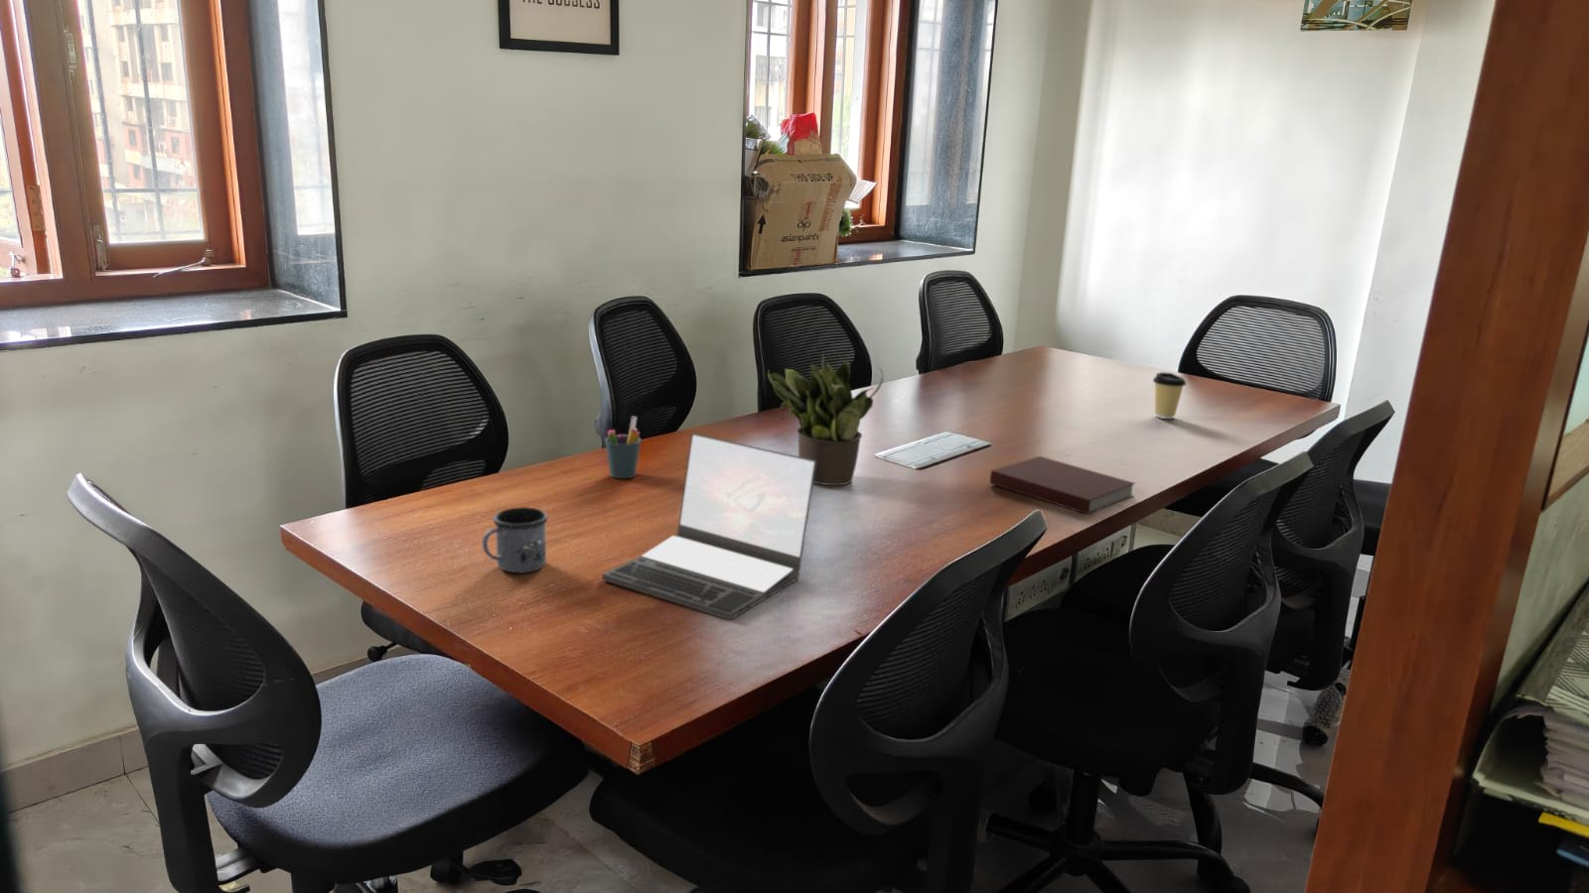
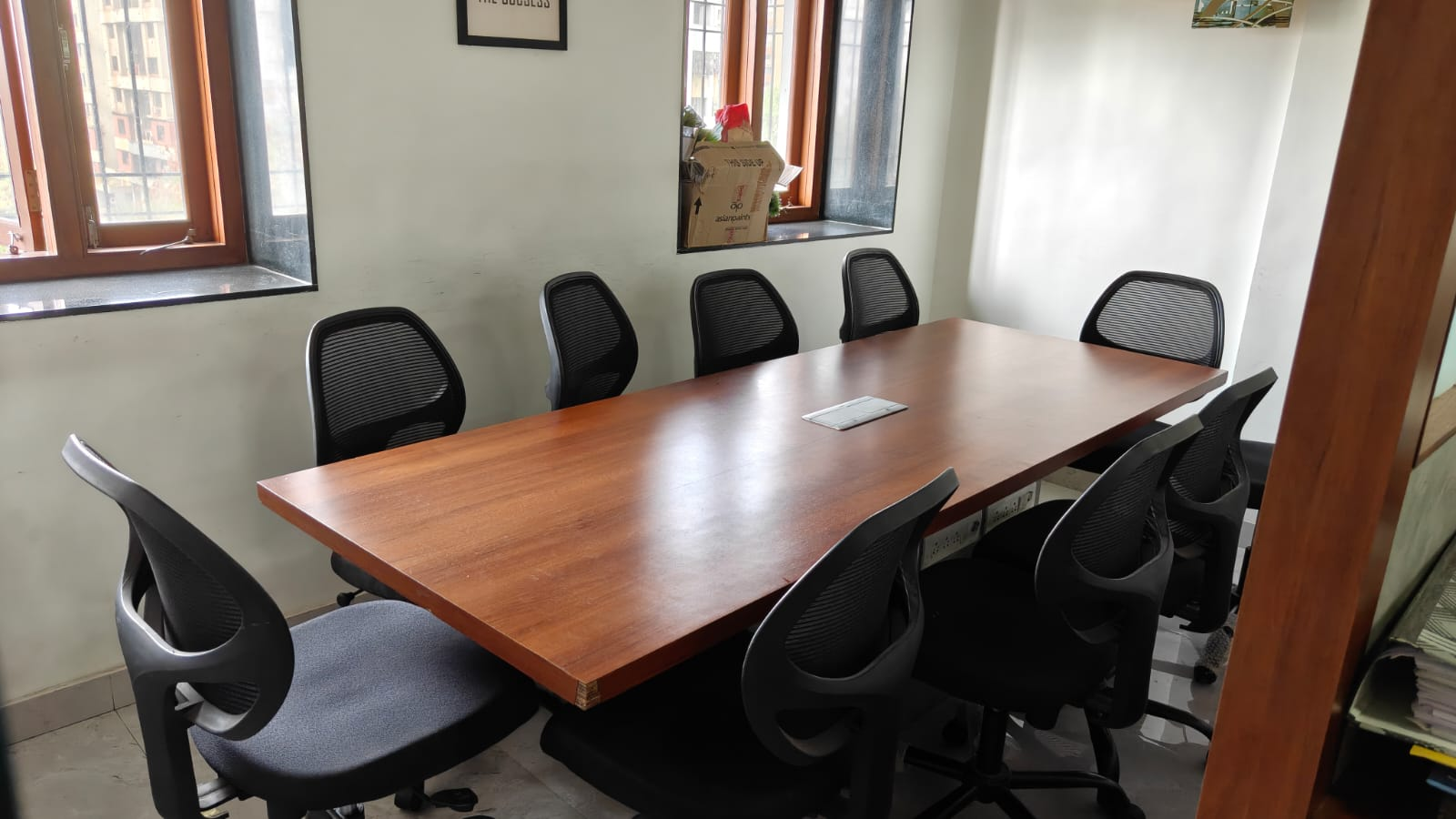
- pen holder [604,414,642,480]
- notebook [989,456,1137,515]
- potted plant [767,350,884,486]
- mug [481,506,549,574]
- coffee cup [1152,371,1186,420]
- laptop [601,433,816,622]
